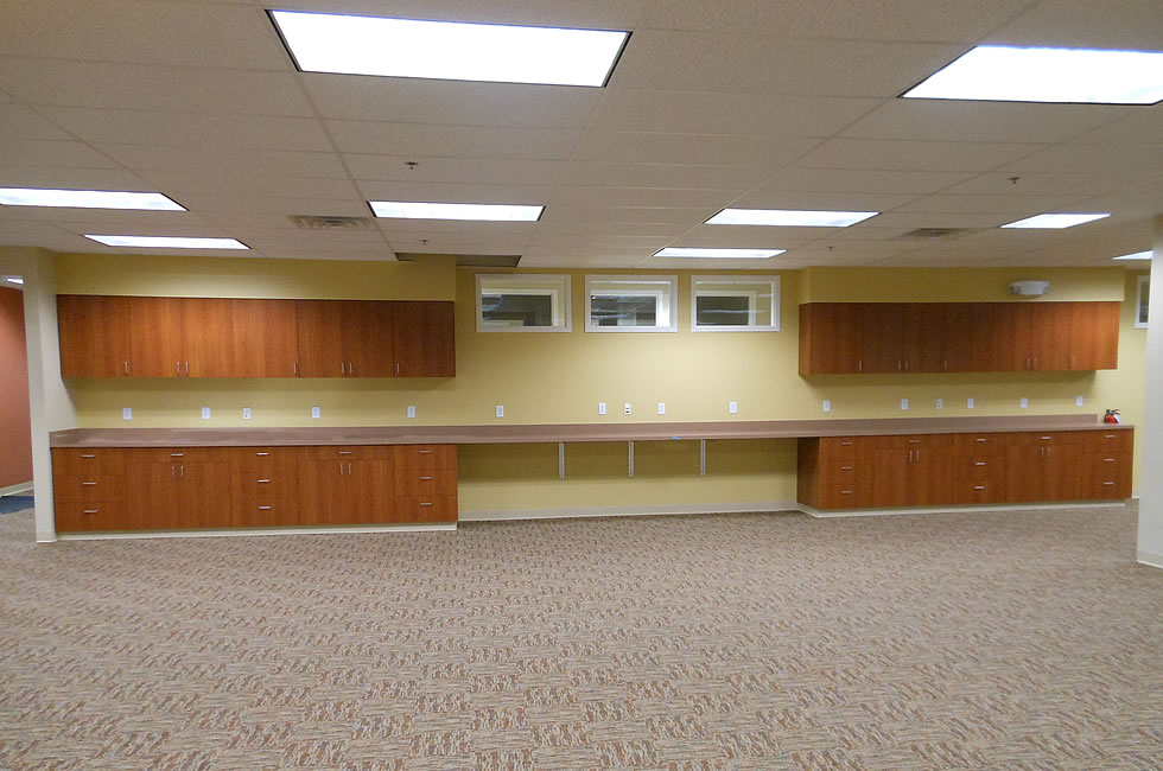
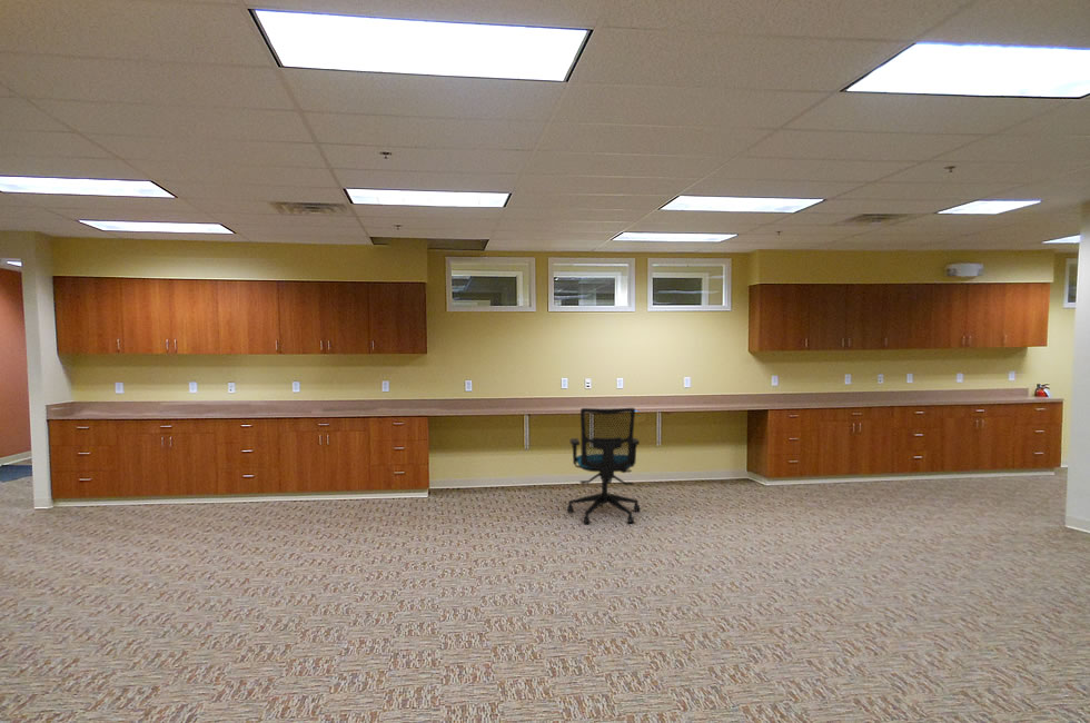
+ office chair [566,407,641,526]
